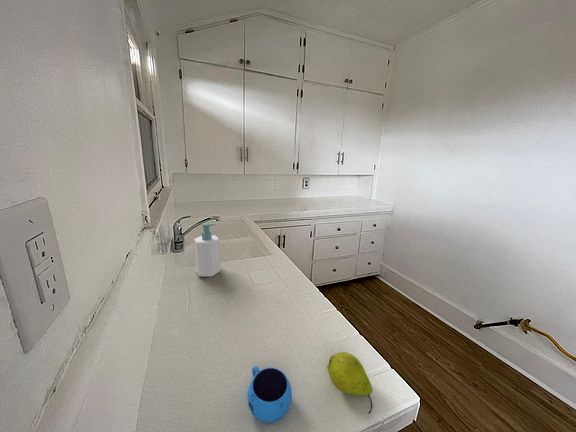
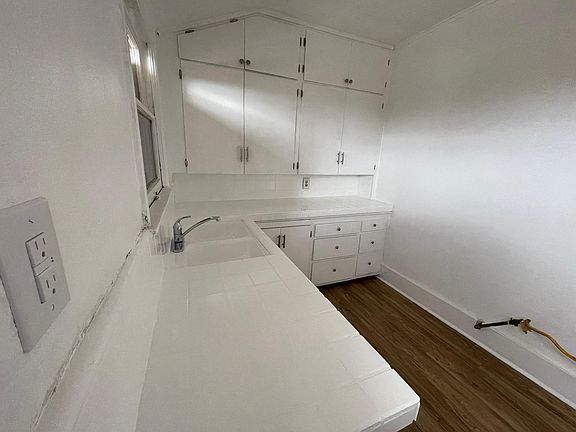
- soap bottle [193,222,221,278]
- fruit [326,351,373,415]
- mug [246,365,293,424]
